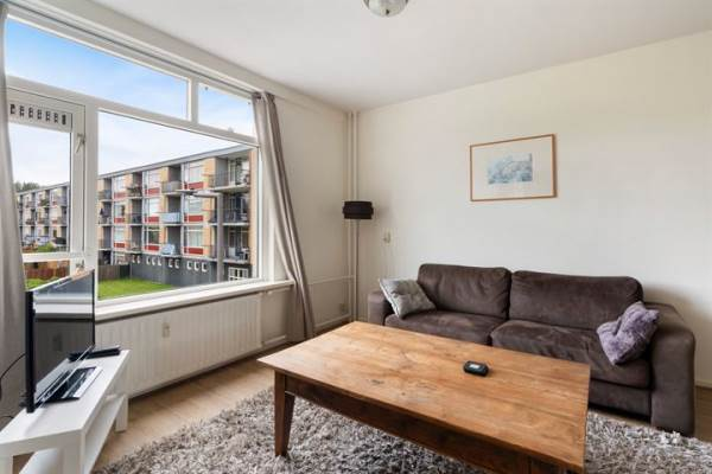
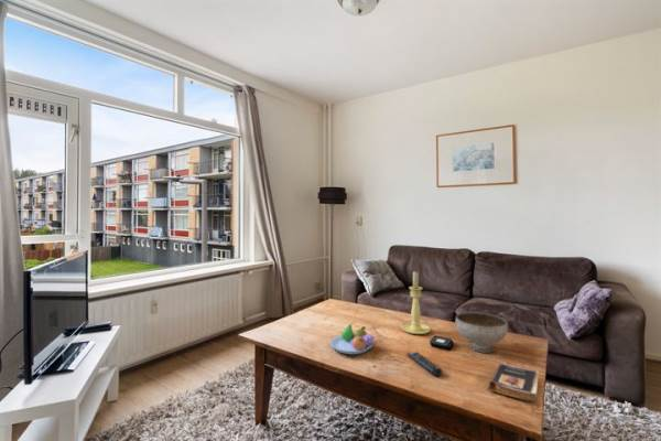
+ remote control [405,351,444,377]
+ book [487,362,540,402]
+ bowl [455,312,509,354]
+ fruit bowl [328,324,375,355]
+ candle holder [400,270,432,335]
